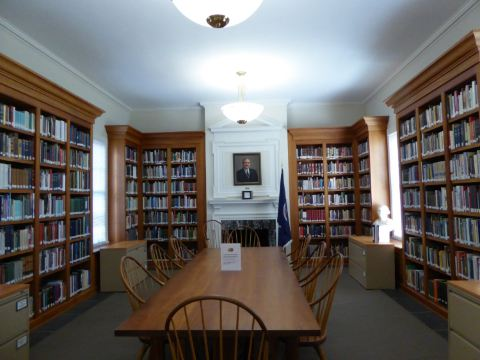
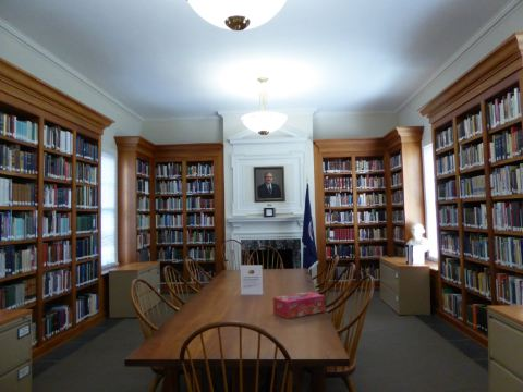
+ tissue box [272,291,326,320]
